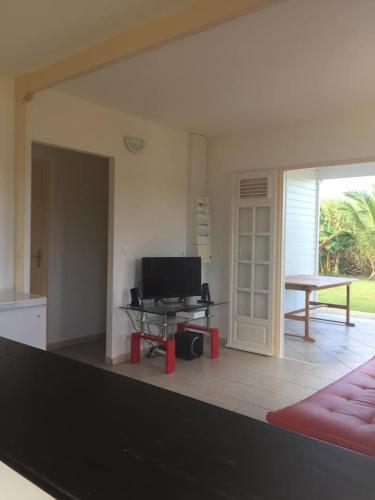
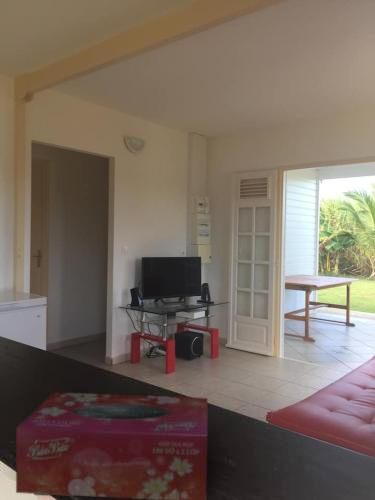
+ tissue box [15,391,209,500]
